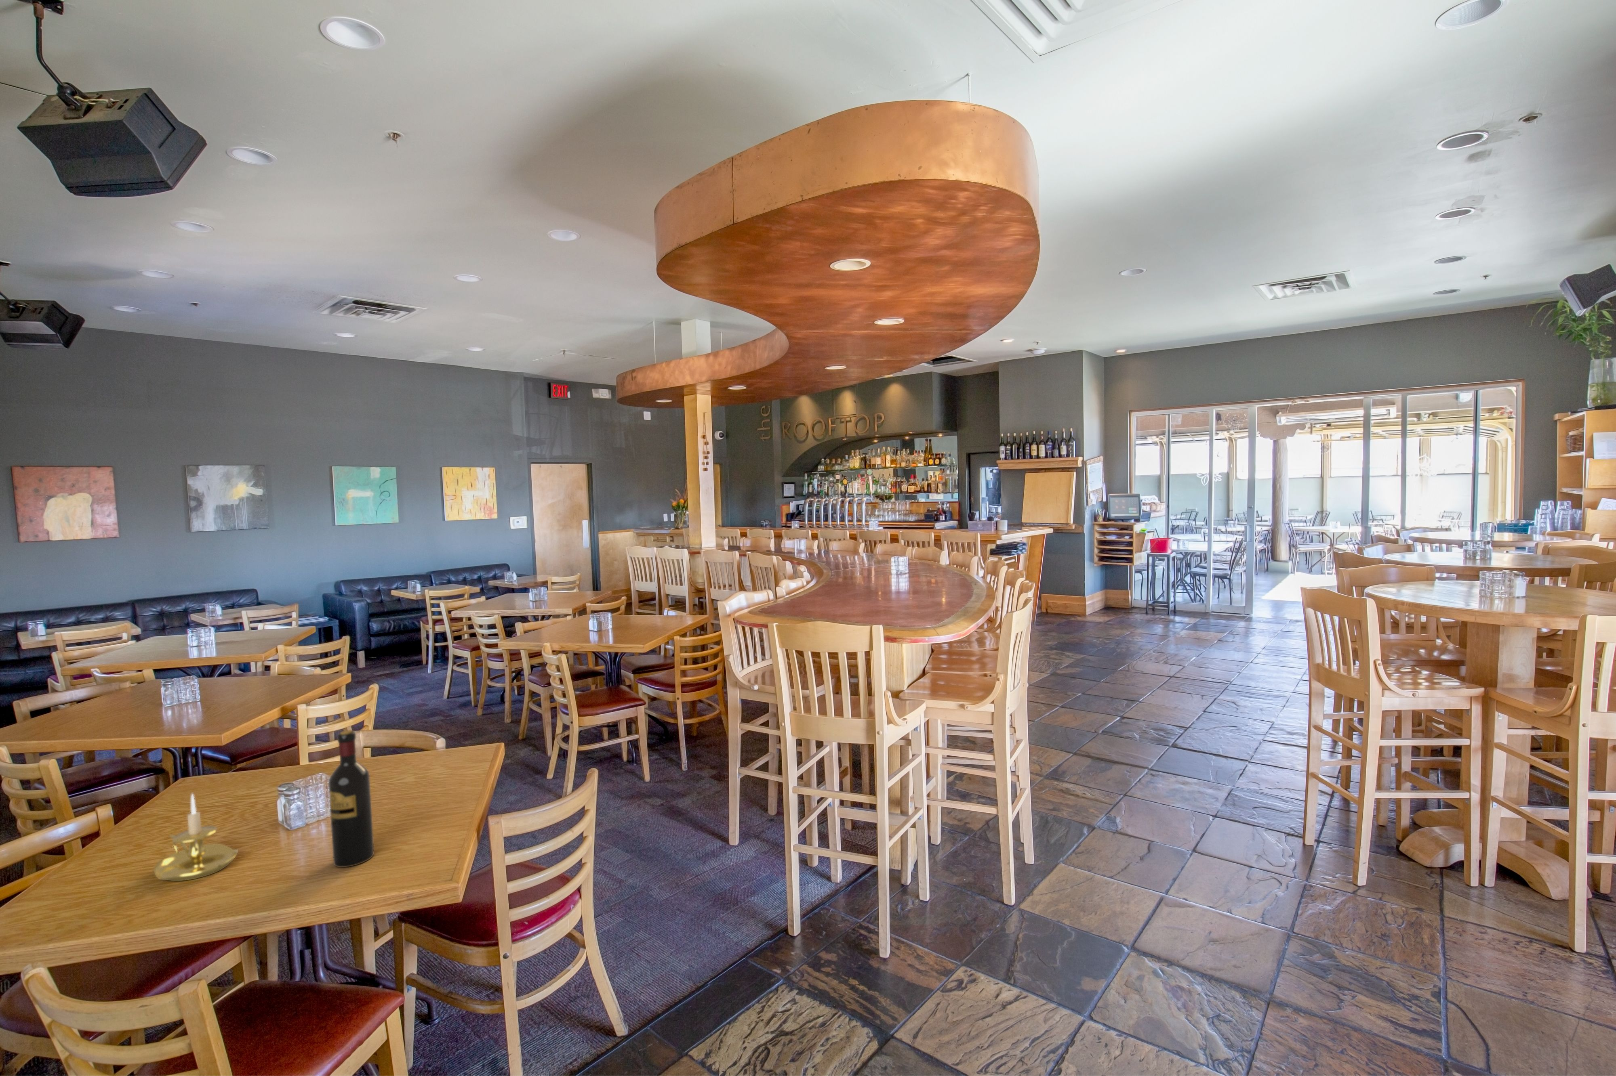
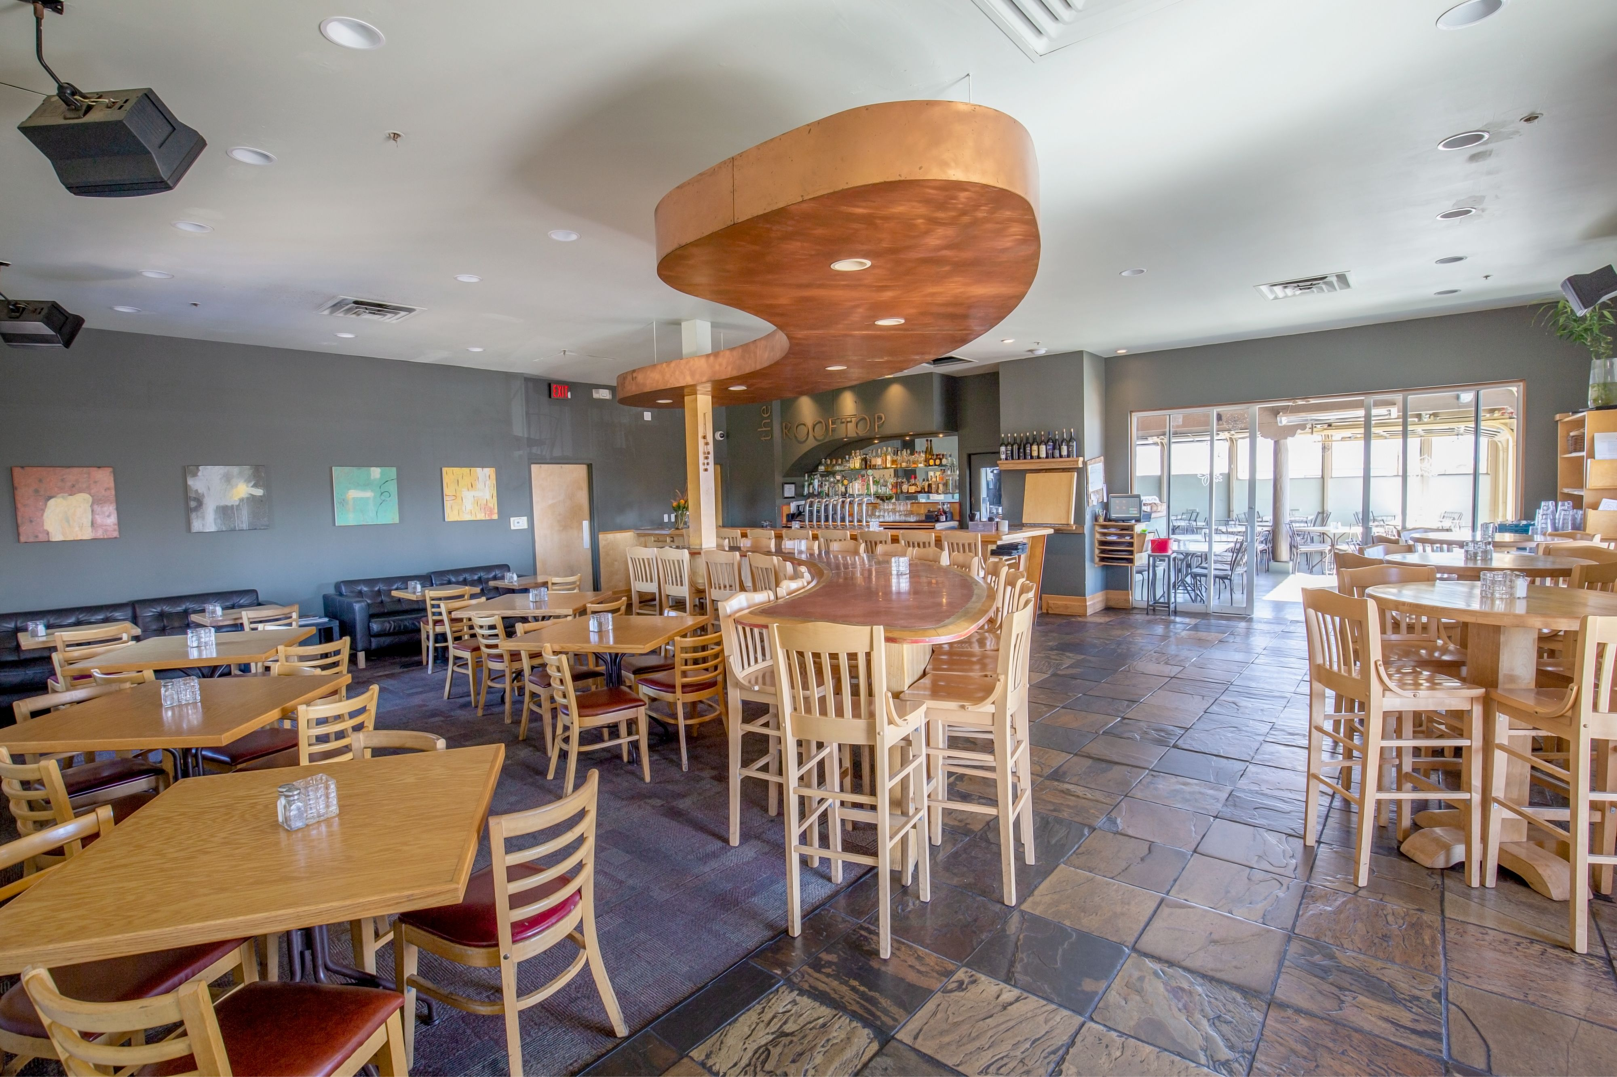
- wine bottle [328,730,374,868]
- candle holder [153,793,239,881]
